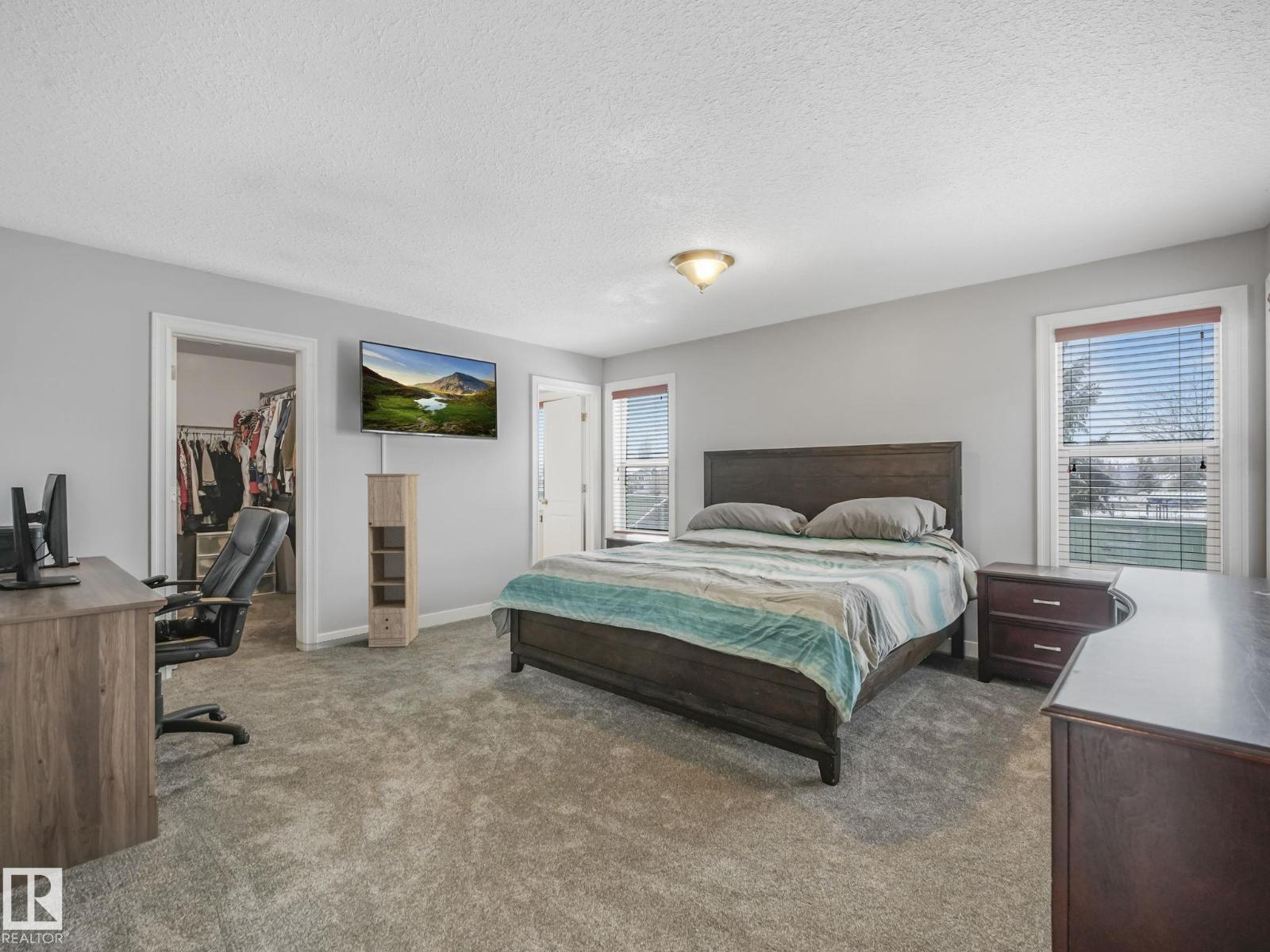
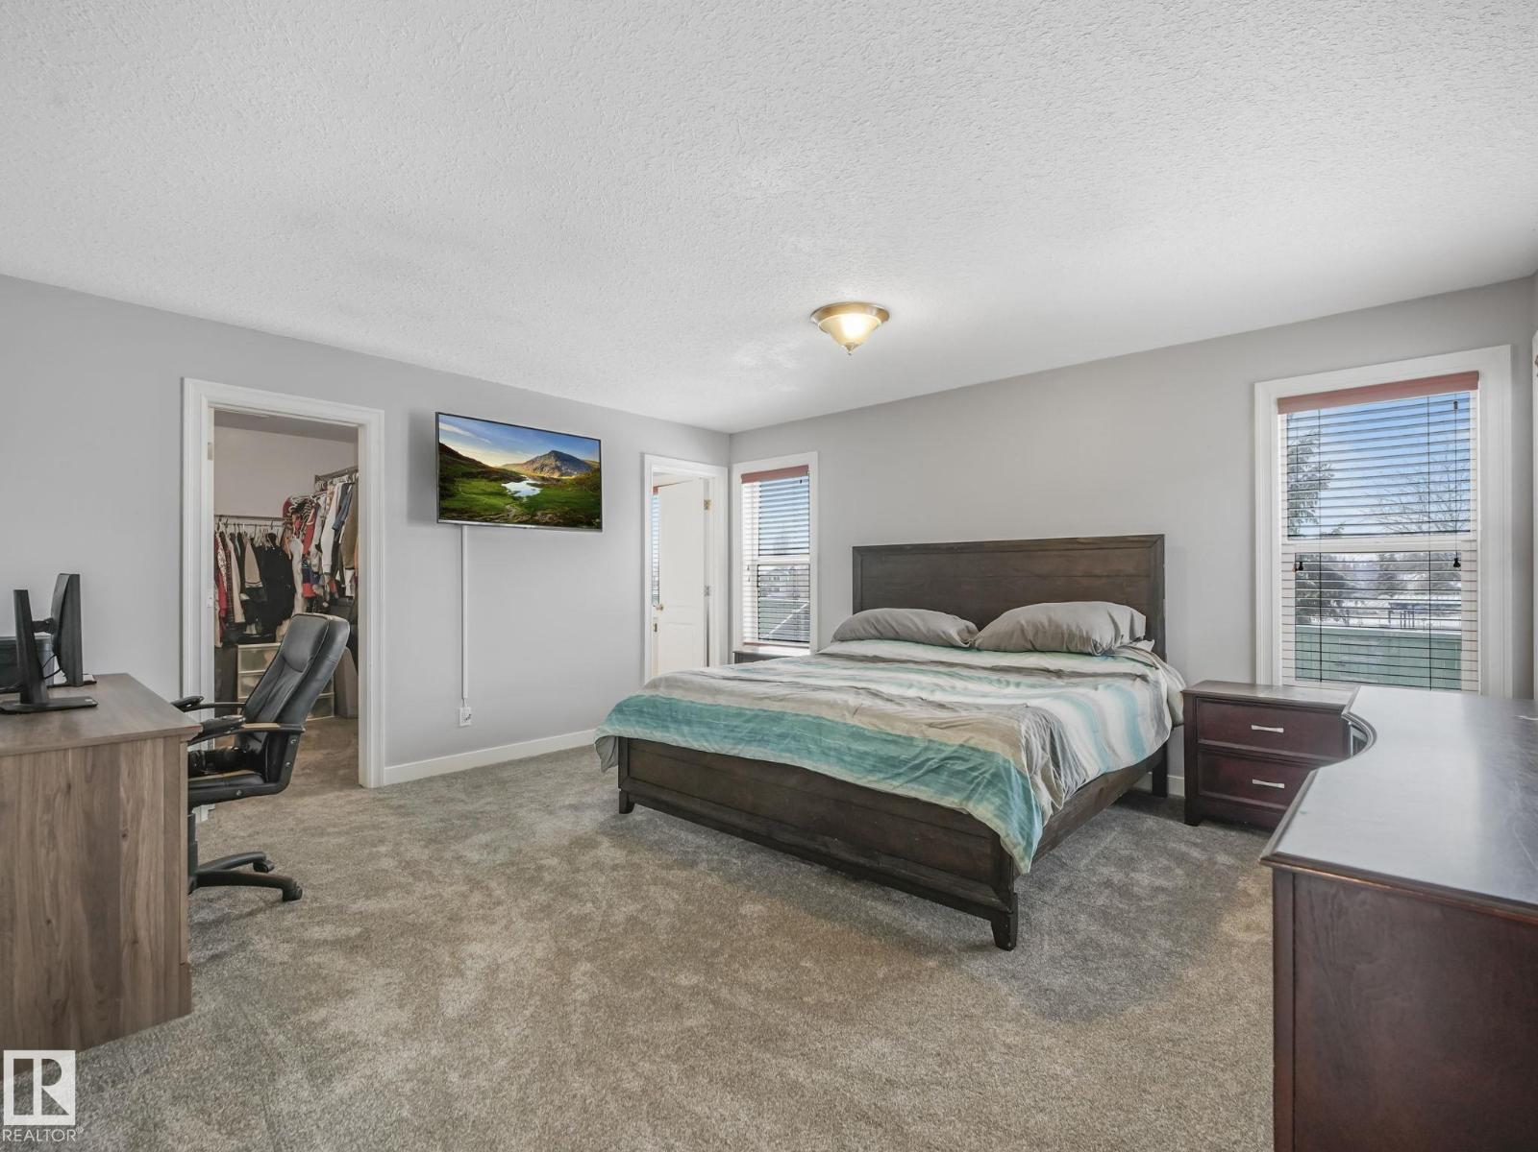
- storage cabinet [364,473,420,648]
